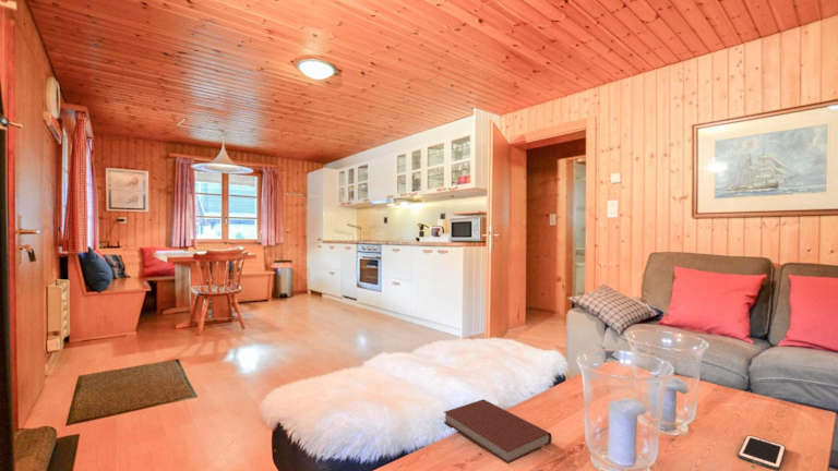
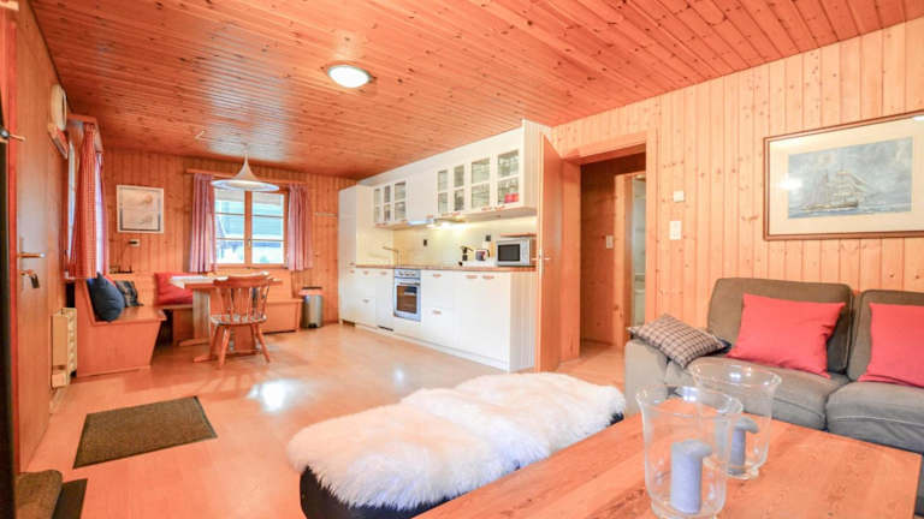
- book [443,398,553,464]
- cell phone [738,434,787,471]
